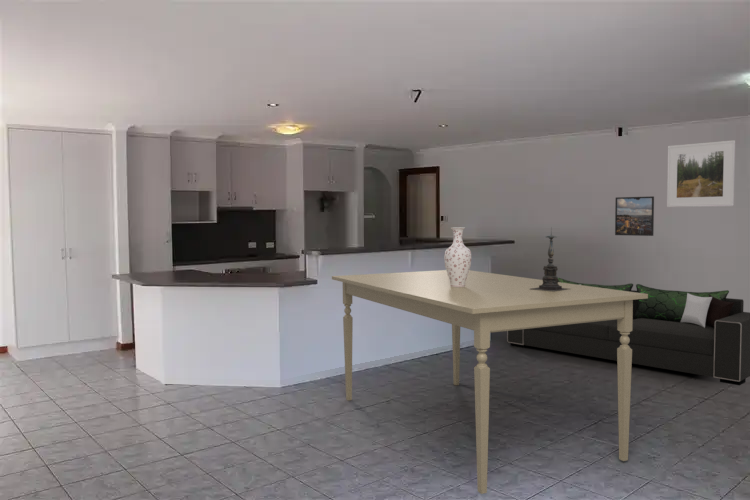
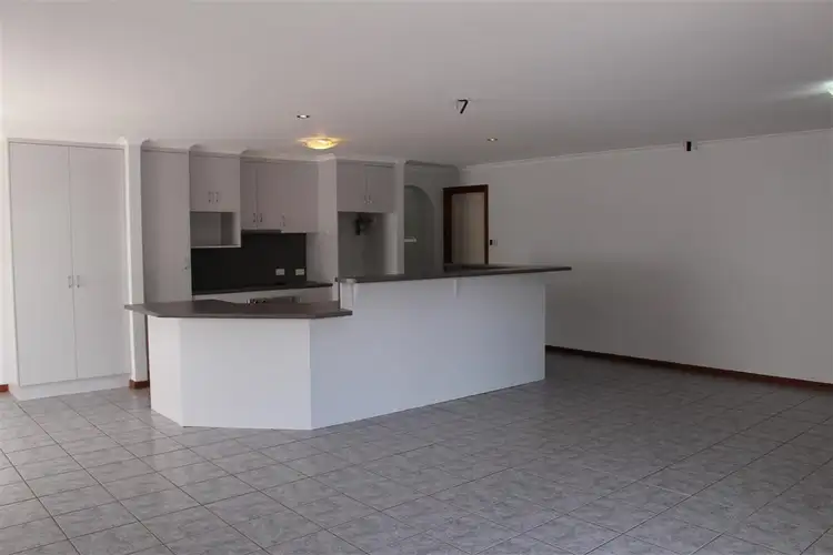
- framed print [614,196,655,237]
- dining table [331,269,648,495]
- sofa [506,277,750,386]
- candle holder [531,226,568,291]
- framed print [666,139,736,208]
- vase [443,226,472,287]
